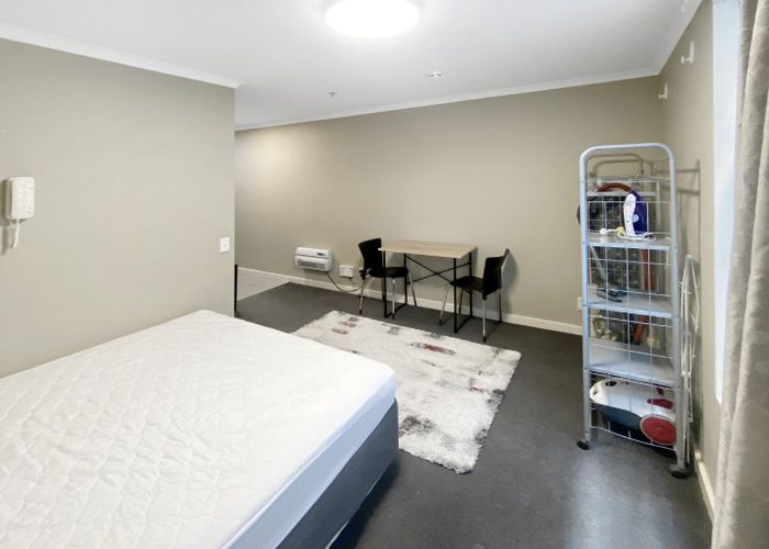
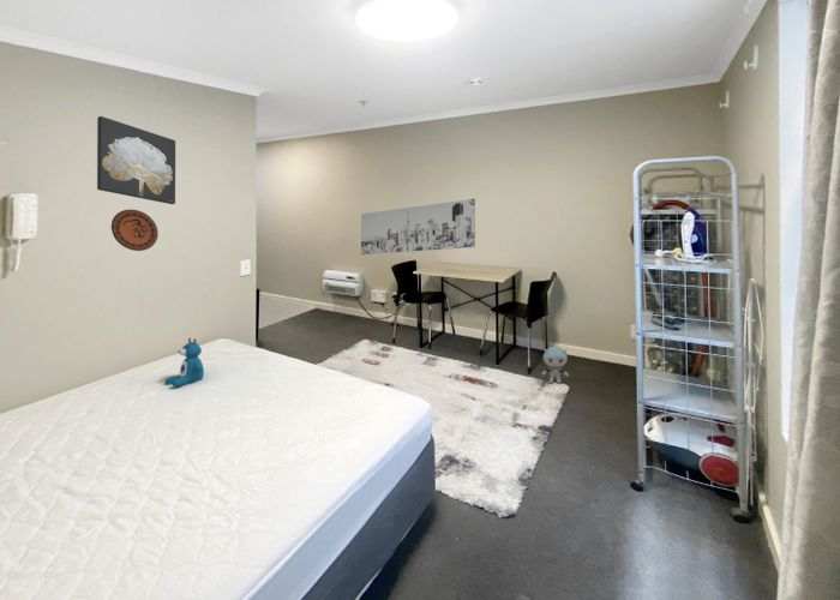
+ decorative plate [110,209,160,252]
+ plush toy [540,346,570,385]
+ wall art [96,115,176,205]
+ teddy bear [164,337,205,389]
+ wall art [360,198,476,256]
